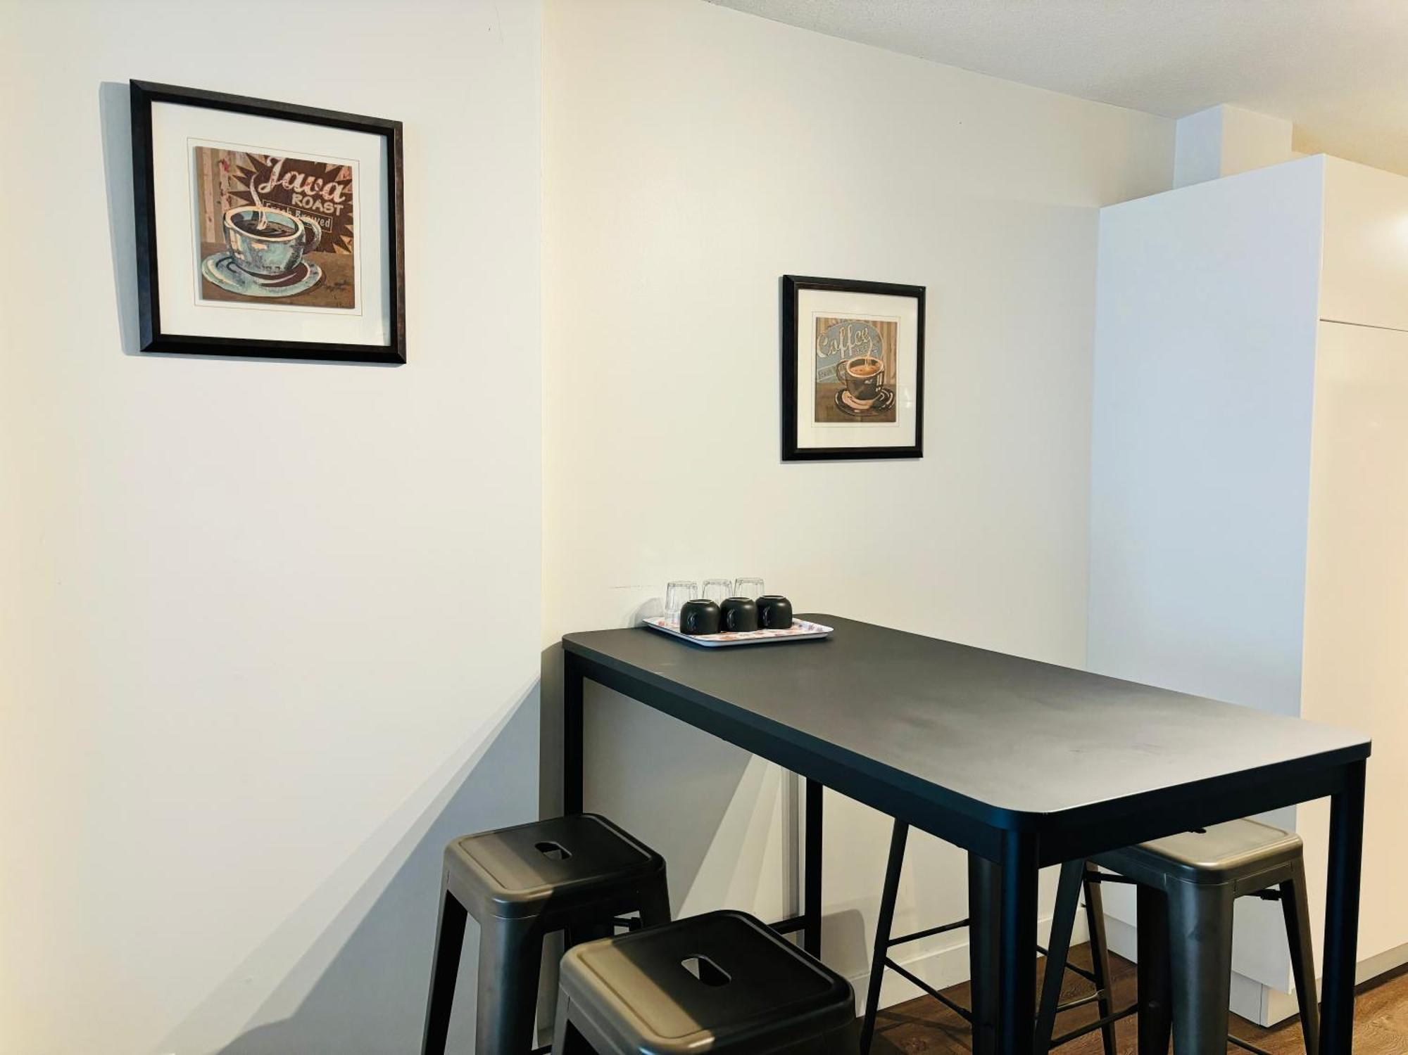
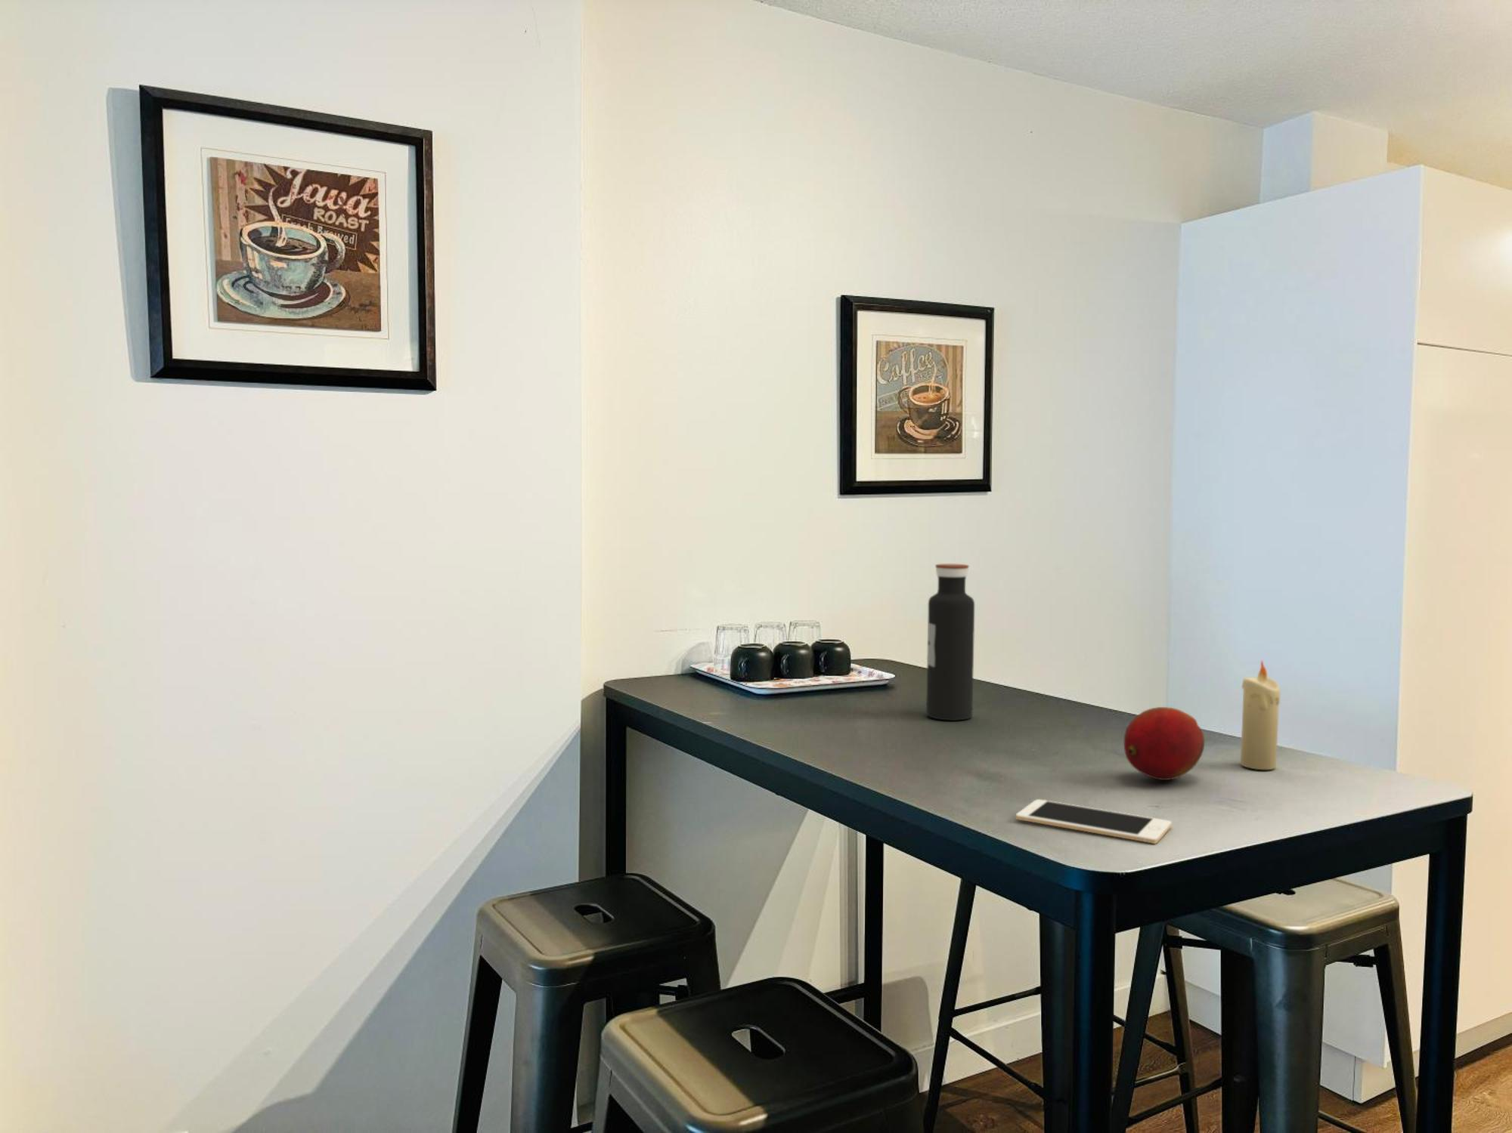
+ candle [1239,661,1281,770]
+ fruit [1124,706,1205,781]
+ cell phone [1016,799,1173,845]
+ water bottle [925,563,975,721]
